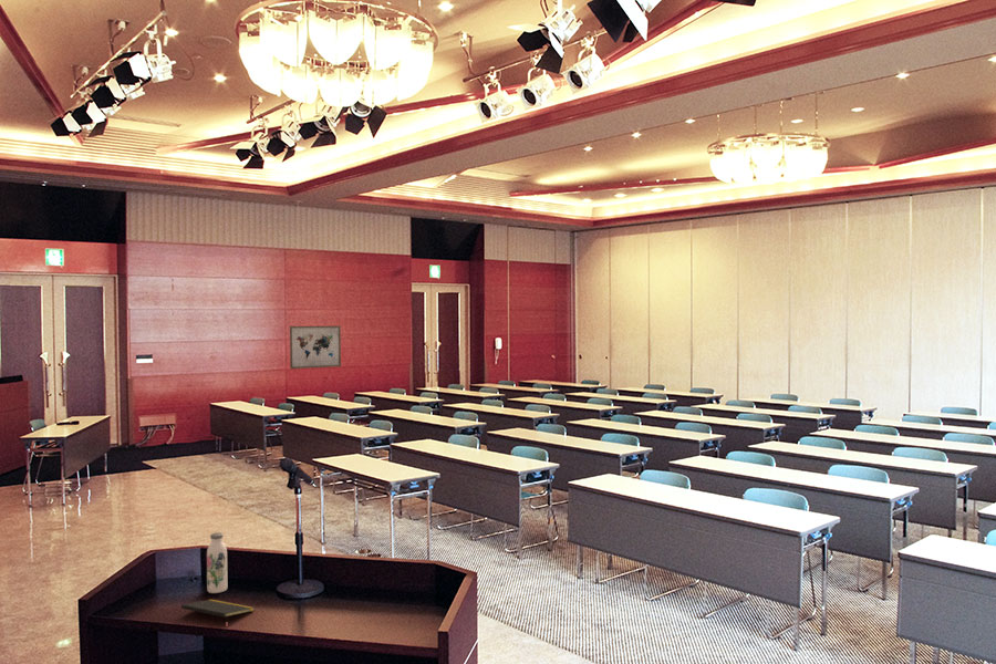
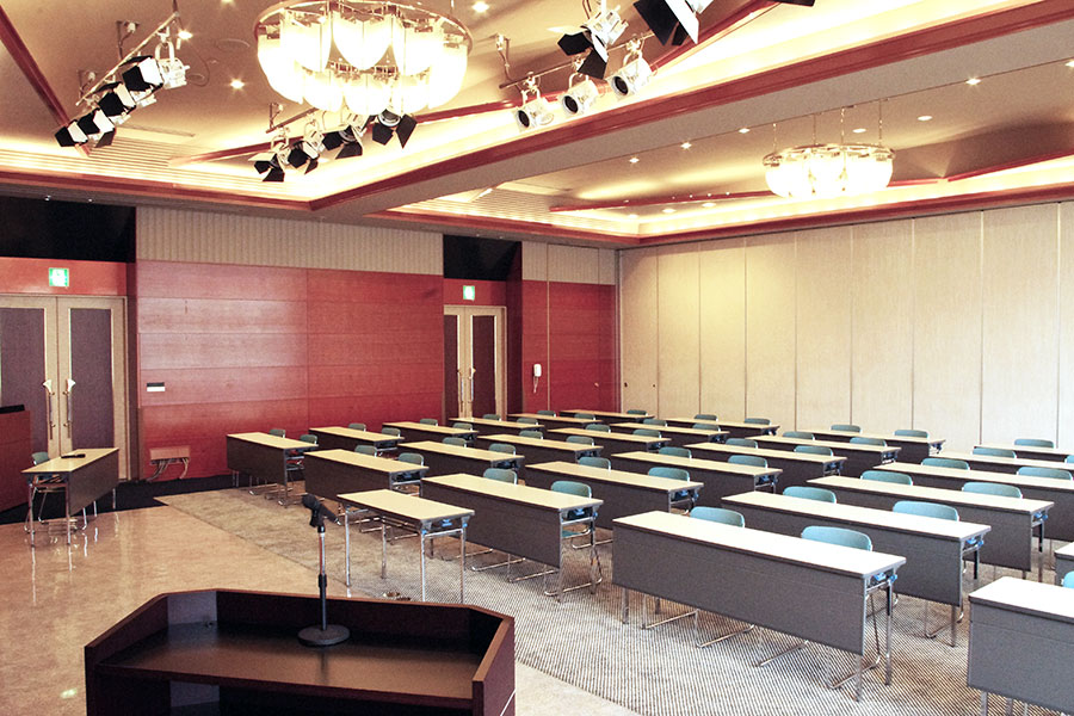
- notepad [180,599,256,621]
- water bottle [206,531,228,594]
- wall art [289,325,342,370]
